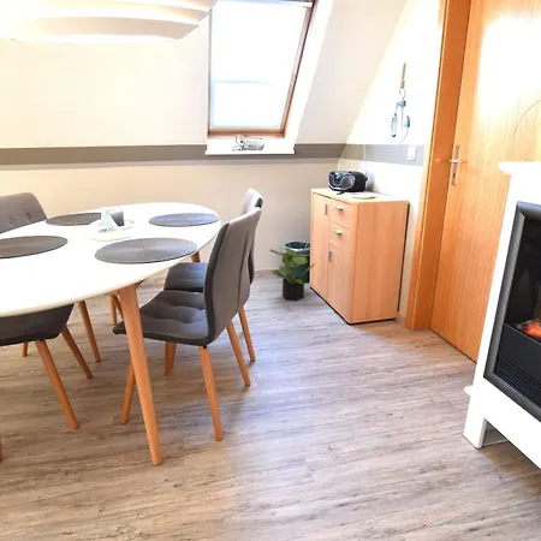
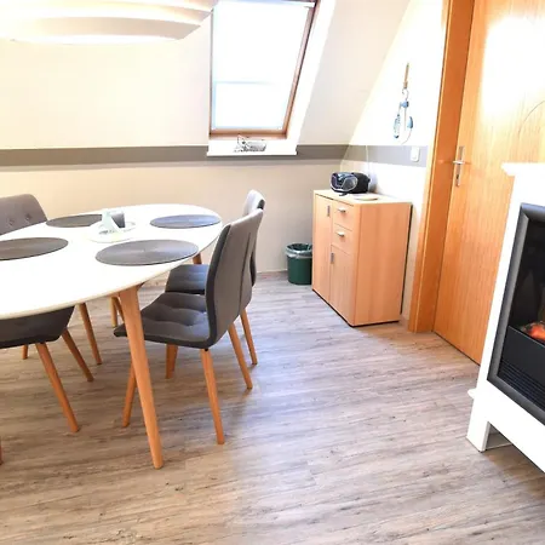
- potted plant [269,248,316,302]
